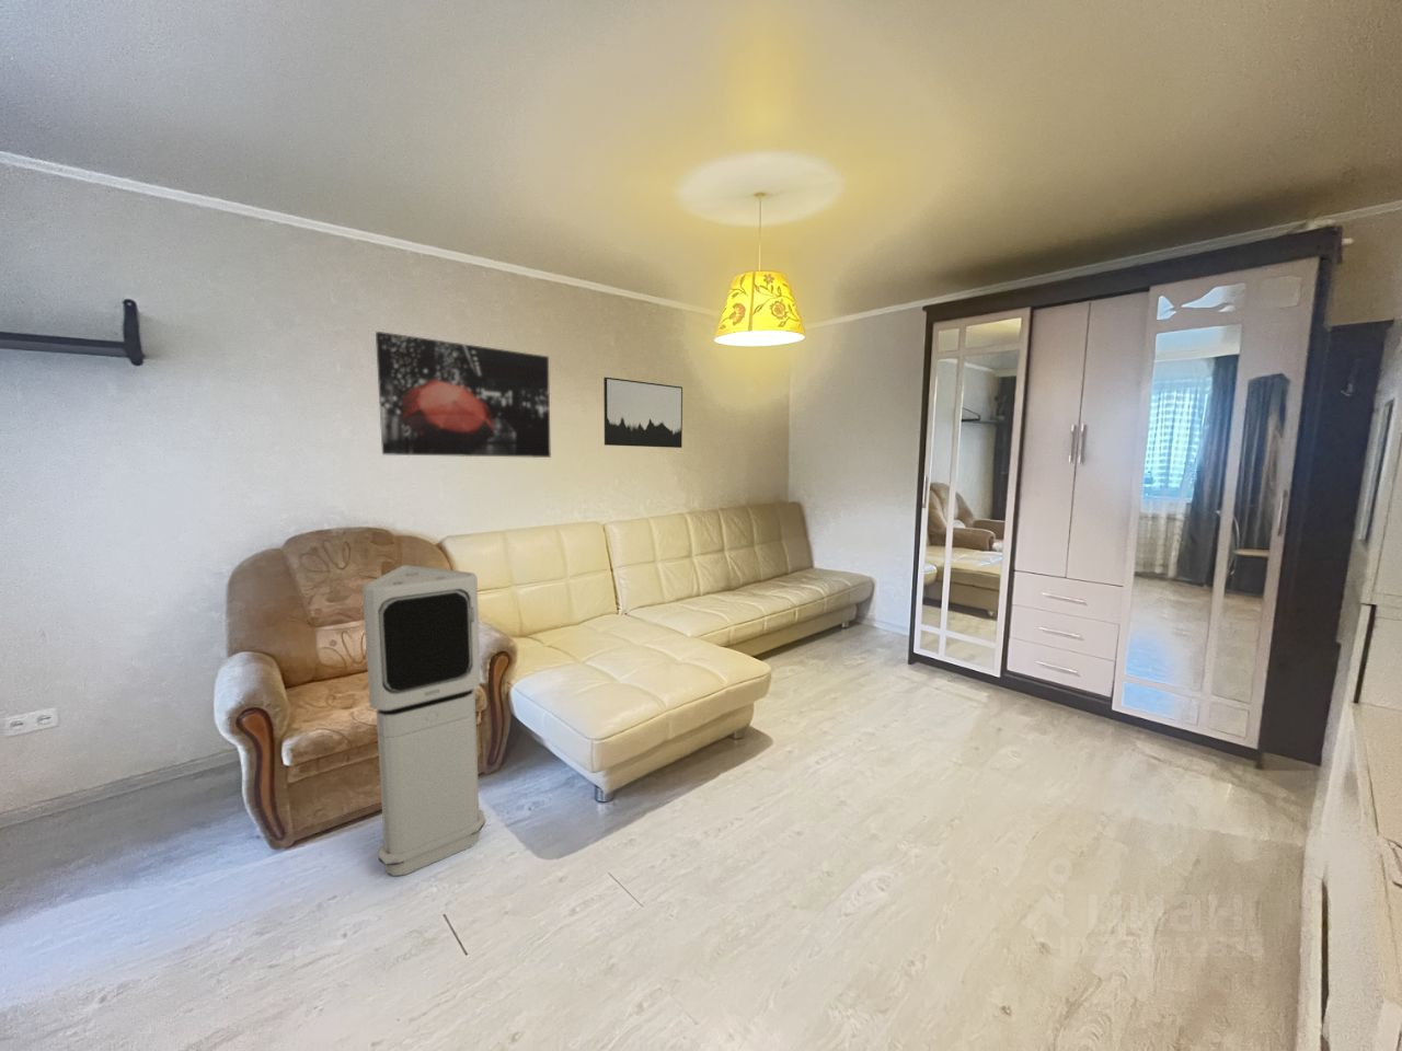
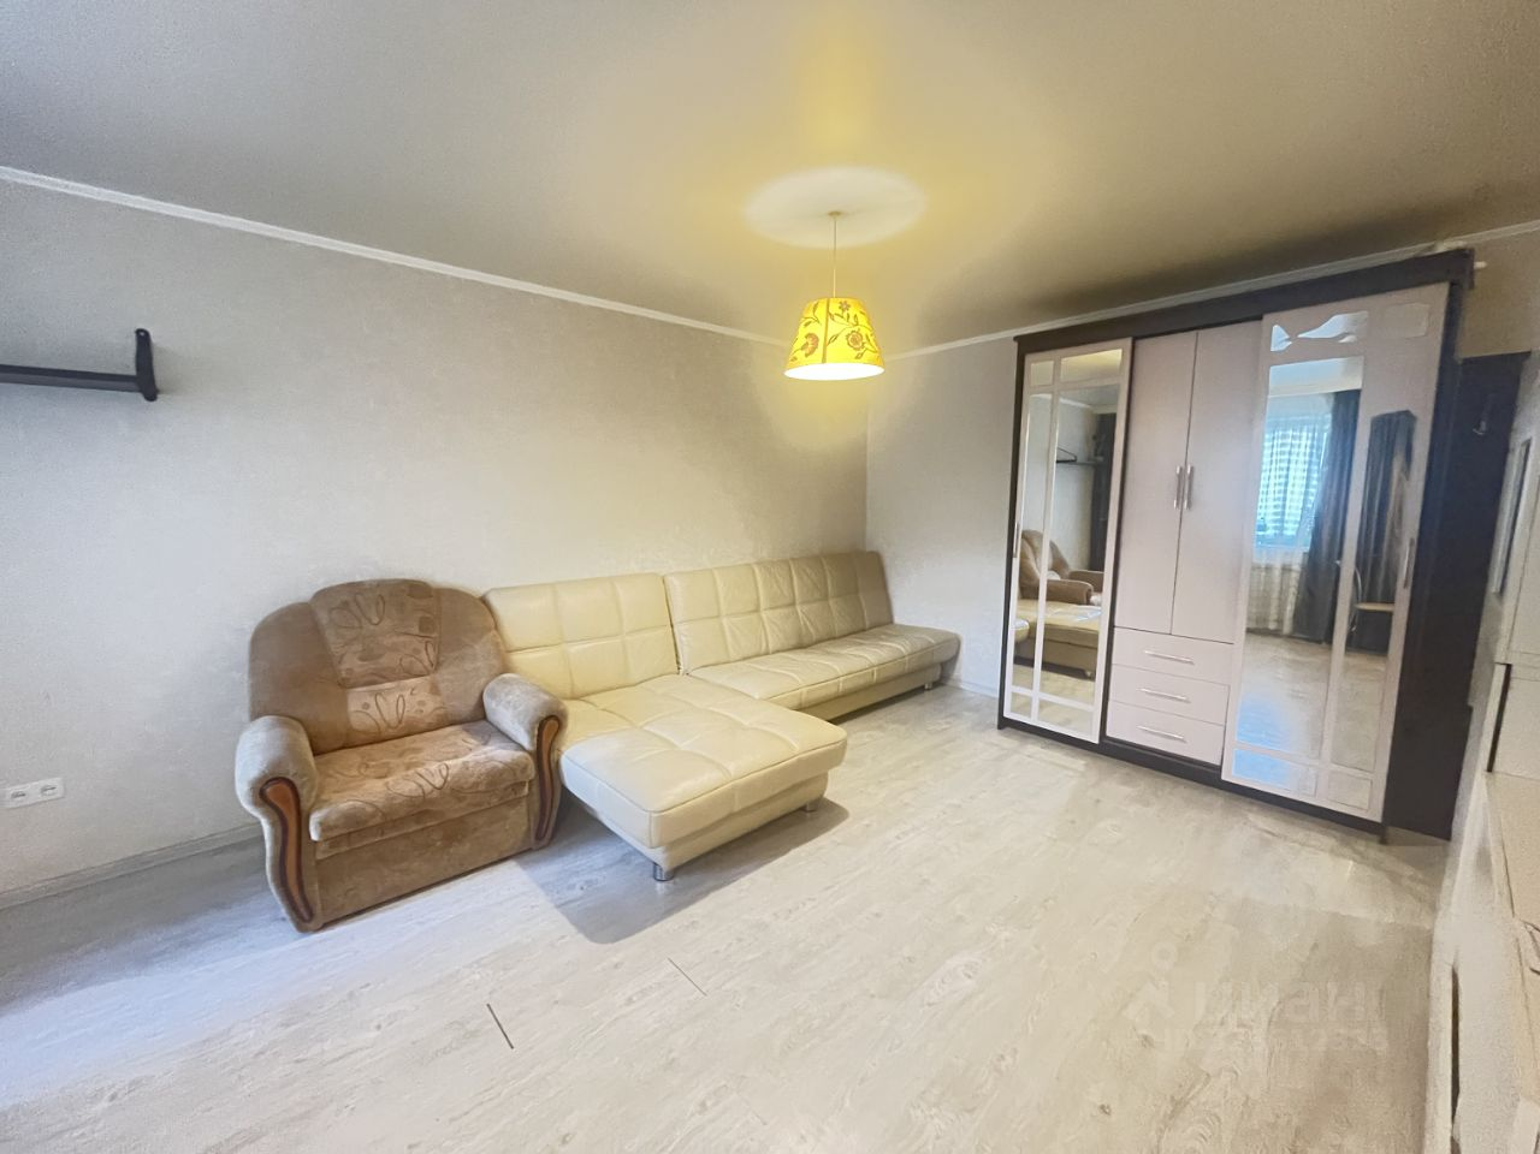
- wall art [374,330,552,459]
- wall art [603,376,683,449]
- air purifier [361,564,488,877]
